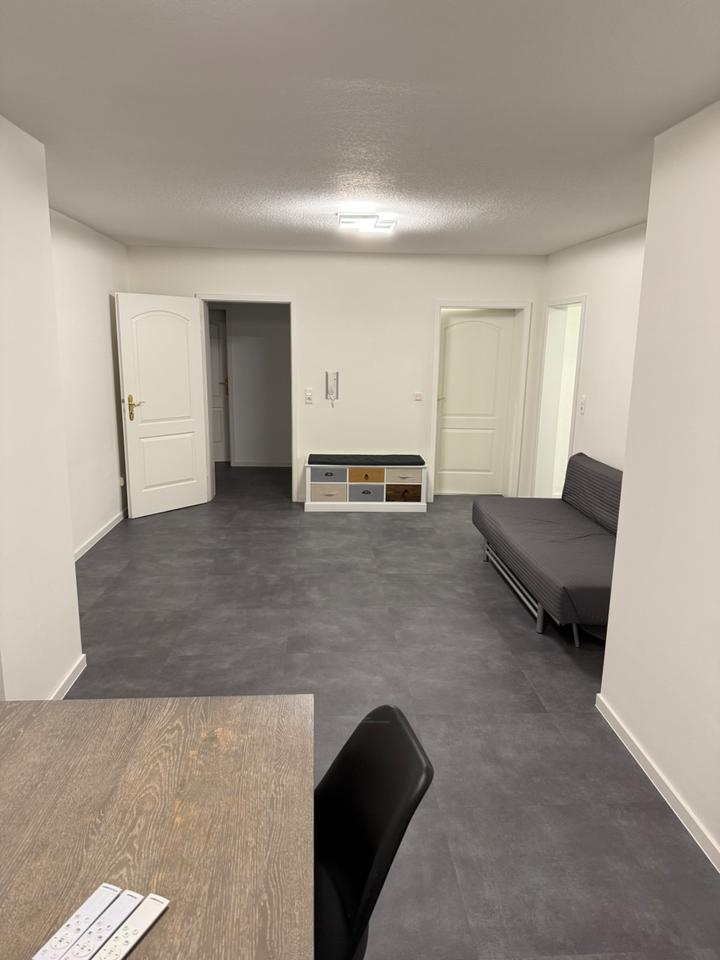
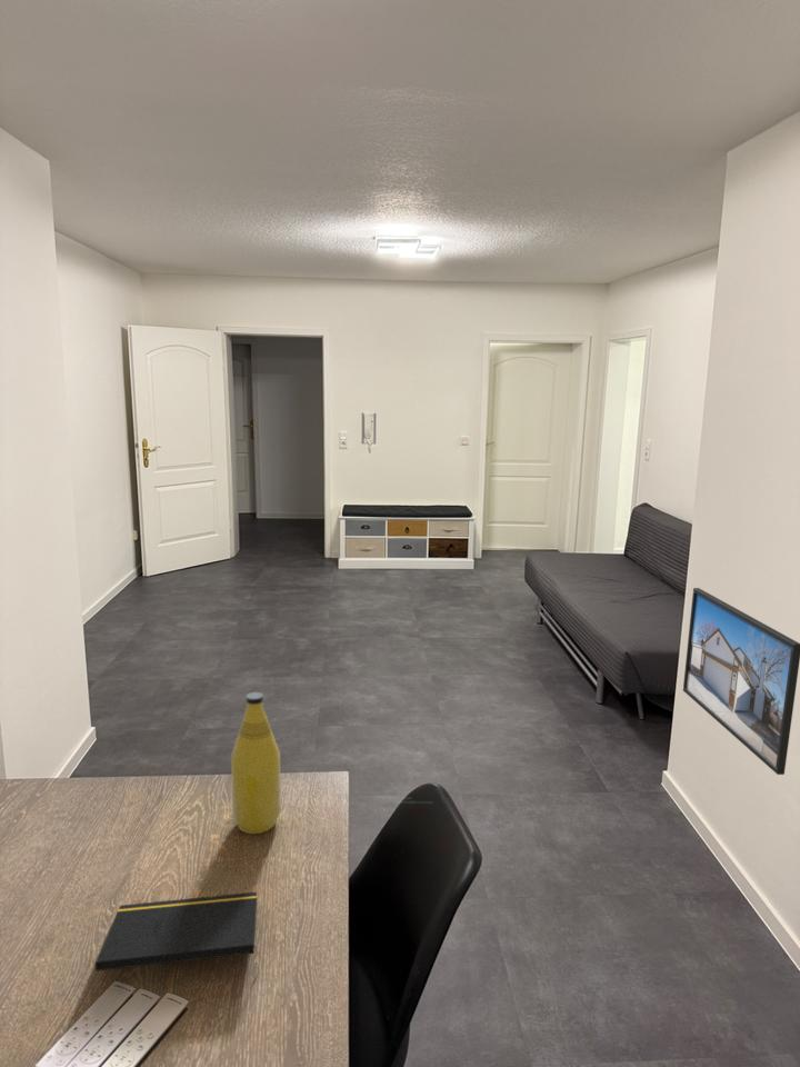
+ bottle [230,691,282,835]
+ notepad [94,891,260,973]
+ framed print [682,587,800,776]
